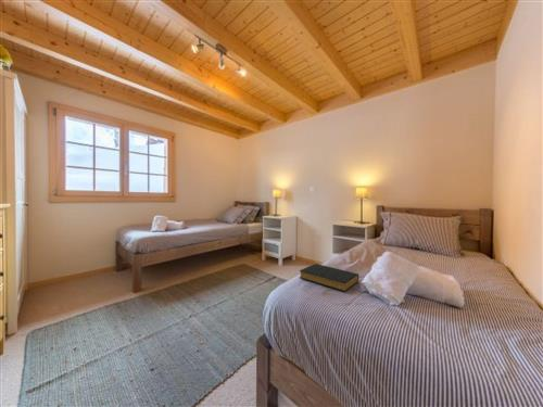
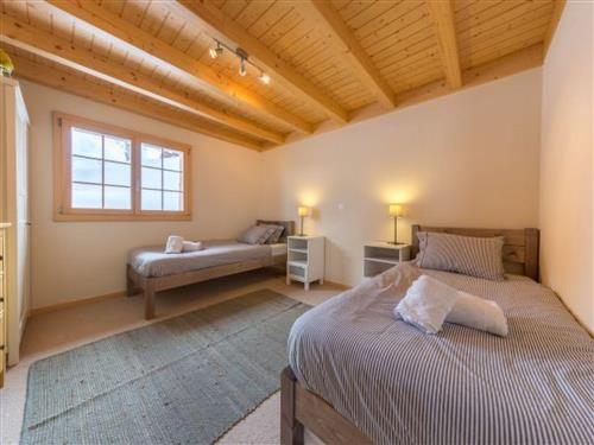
- hardback book [299,263,359,293]
